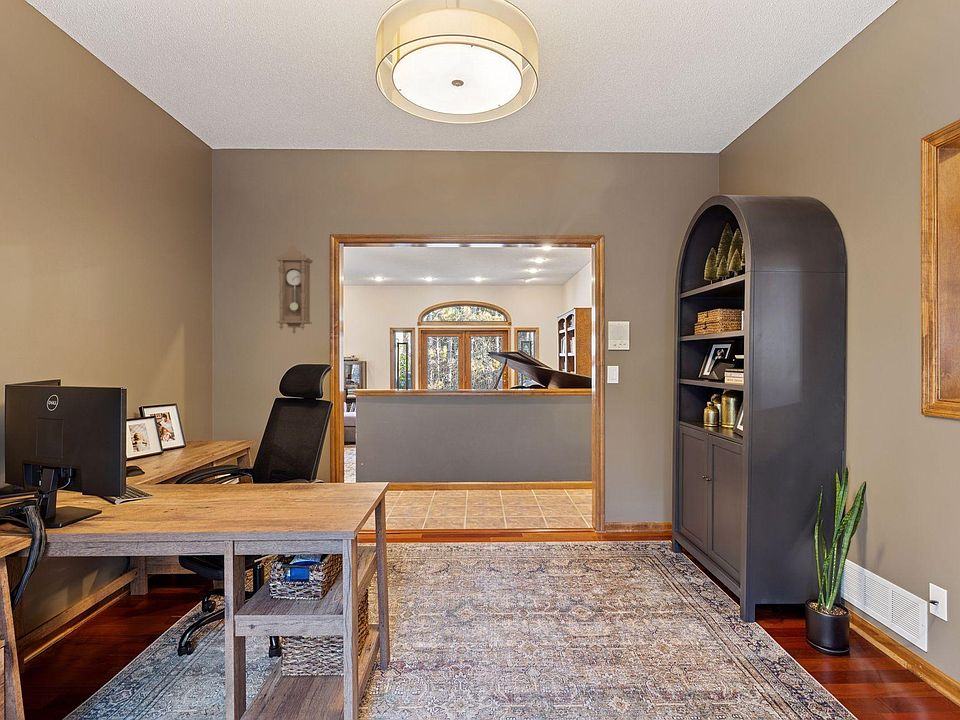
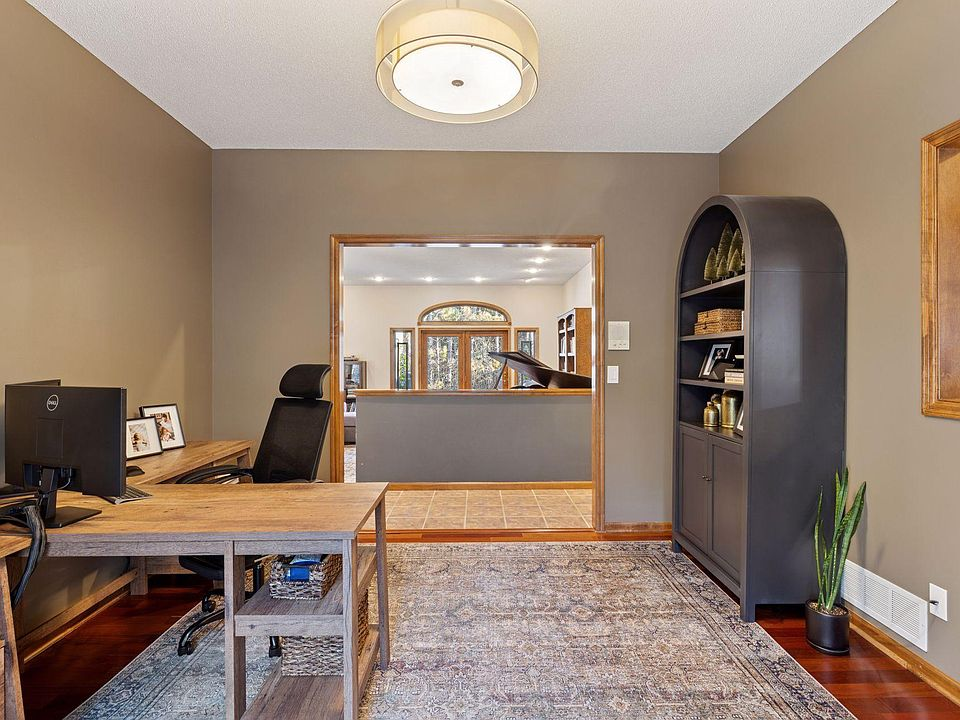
- pendulum clock [274,243,314,335]
